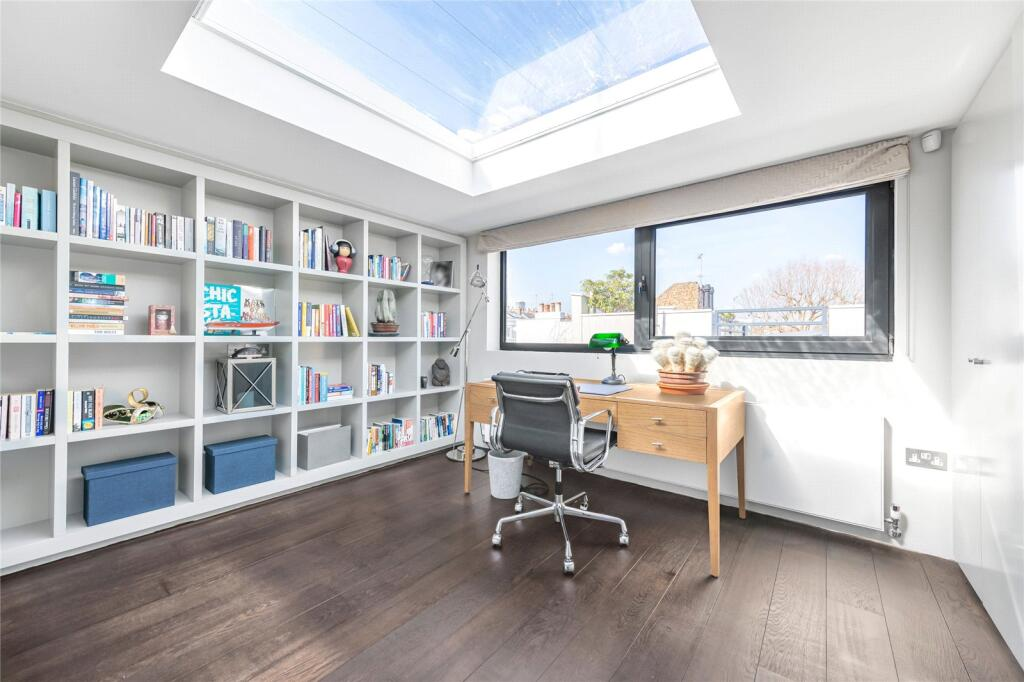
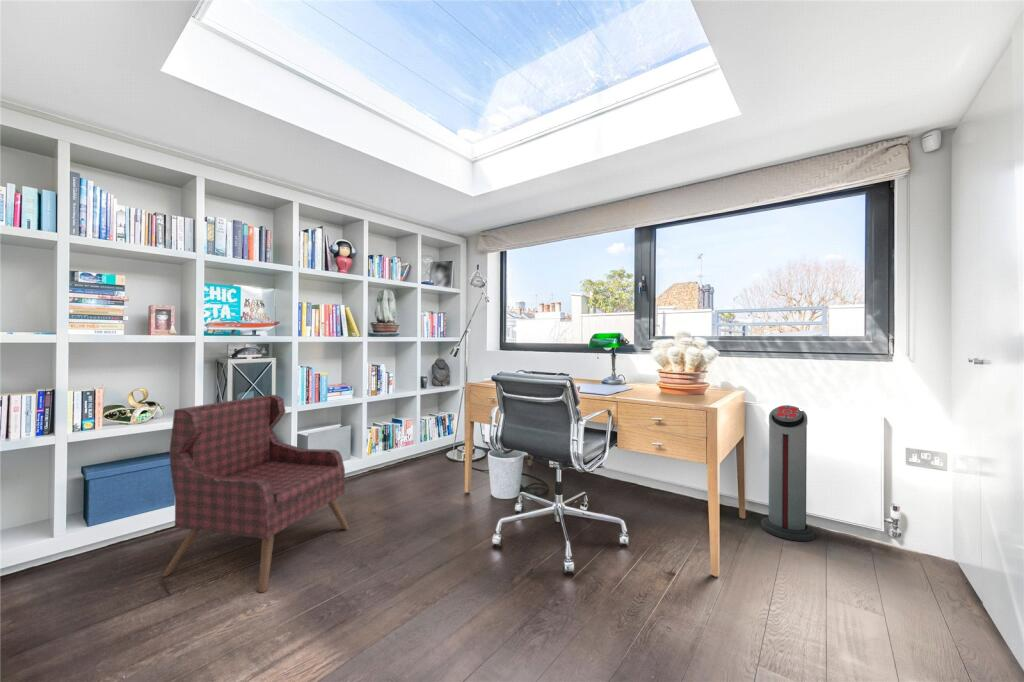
+ armchair [161,394,351,593]
+ air purifier [760,404,816,542]
